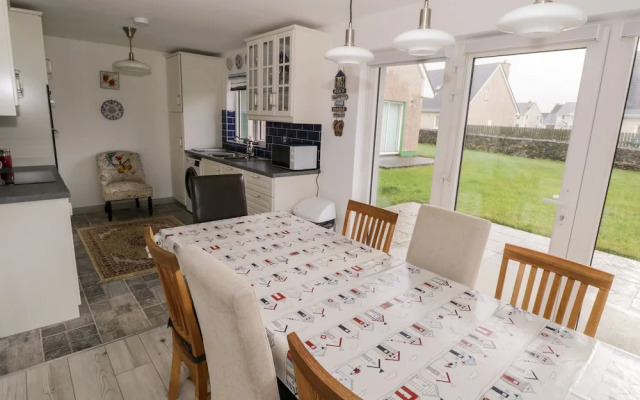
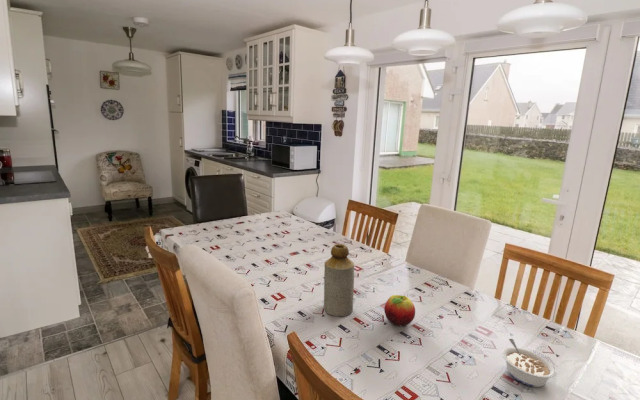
+ legume [501,338,558,388]
+ fruit [383,294,416,327]
+ bottle [323,243,355,317]
